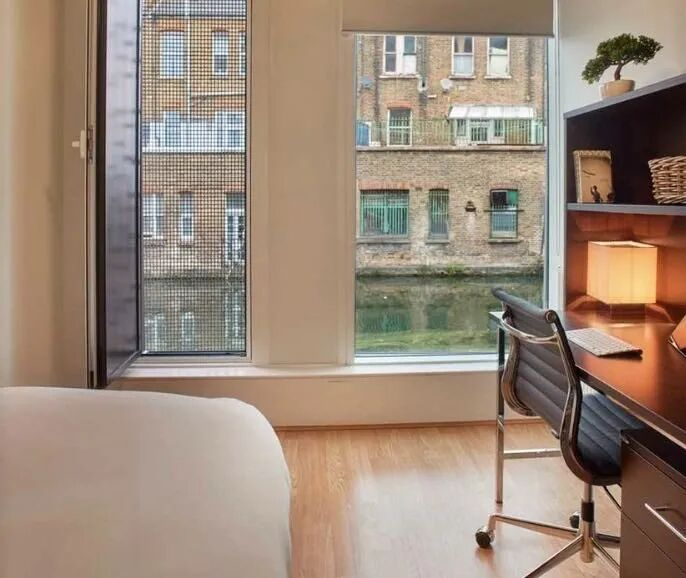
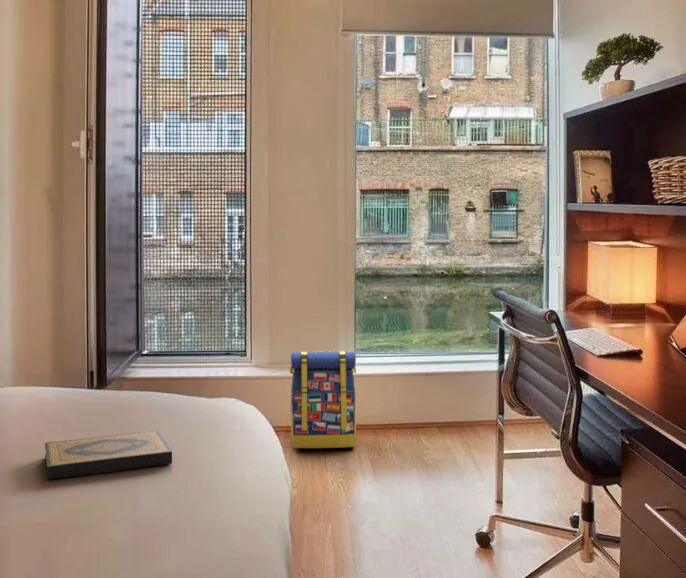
+ backpack [289,350,357,449]
+ hardback book [44,430,173,480]
